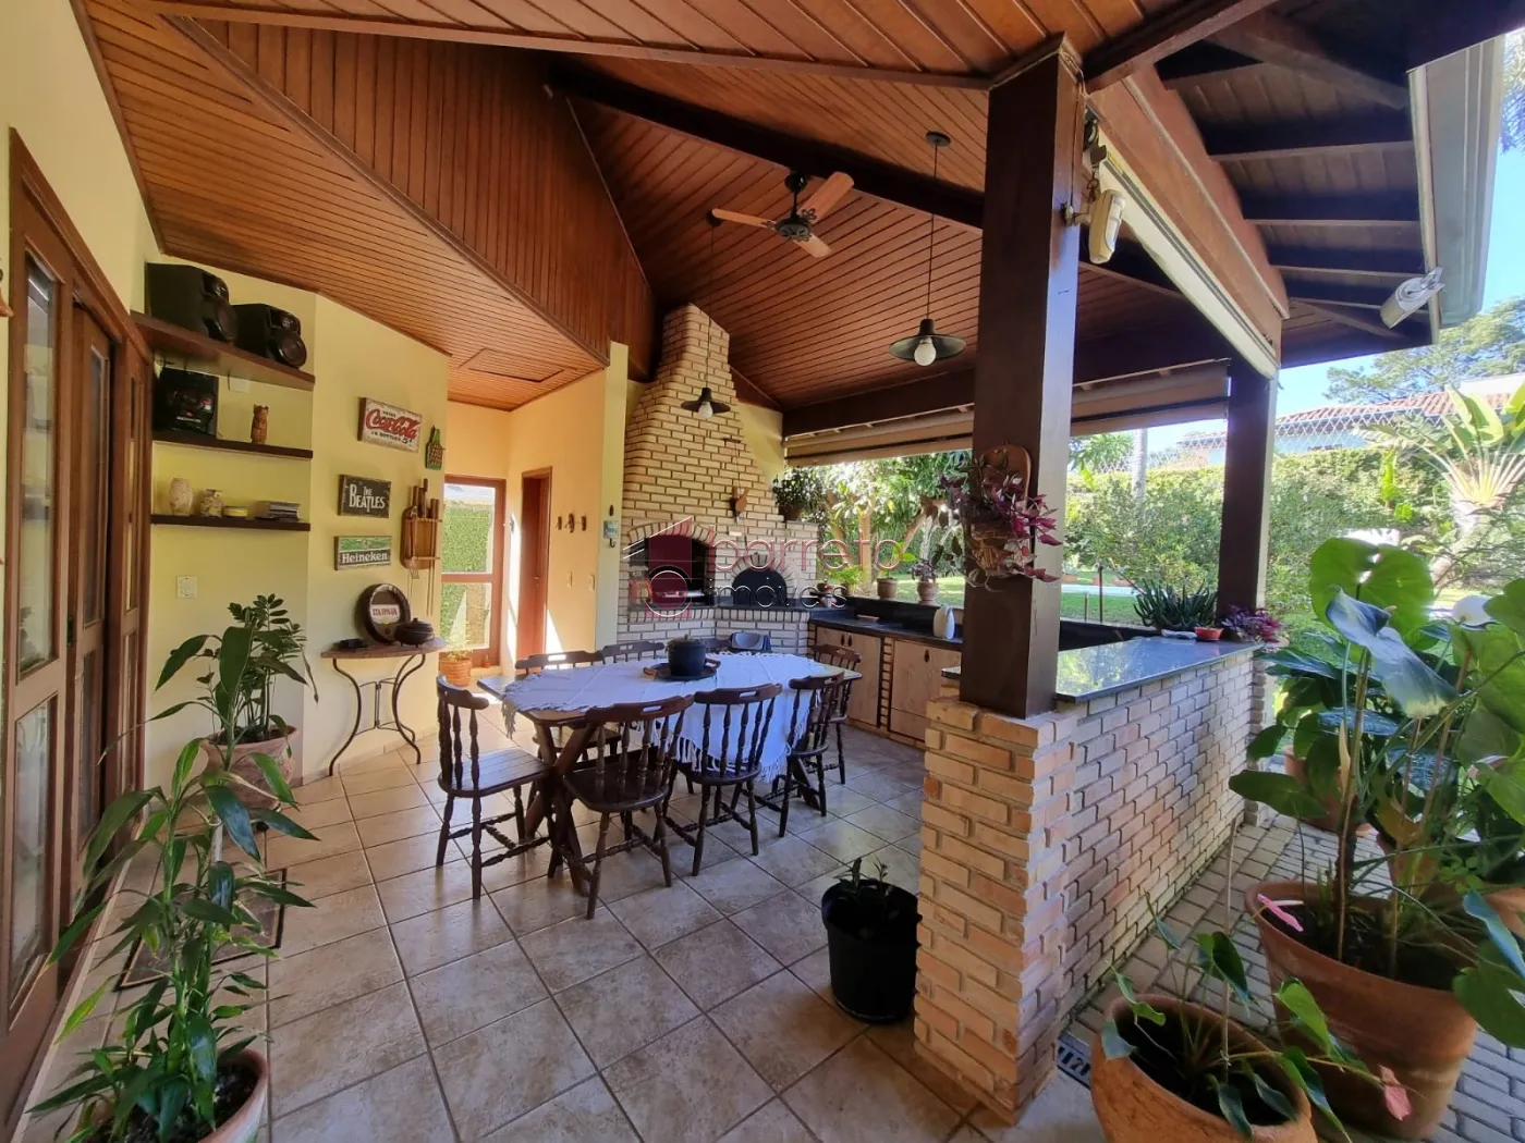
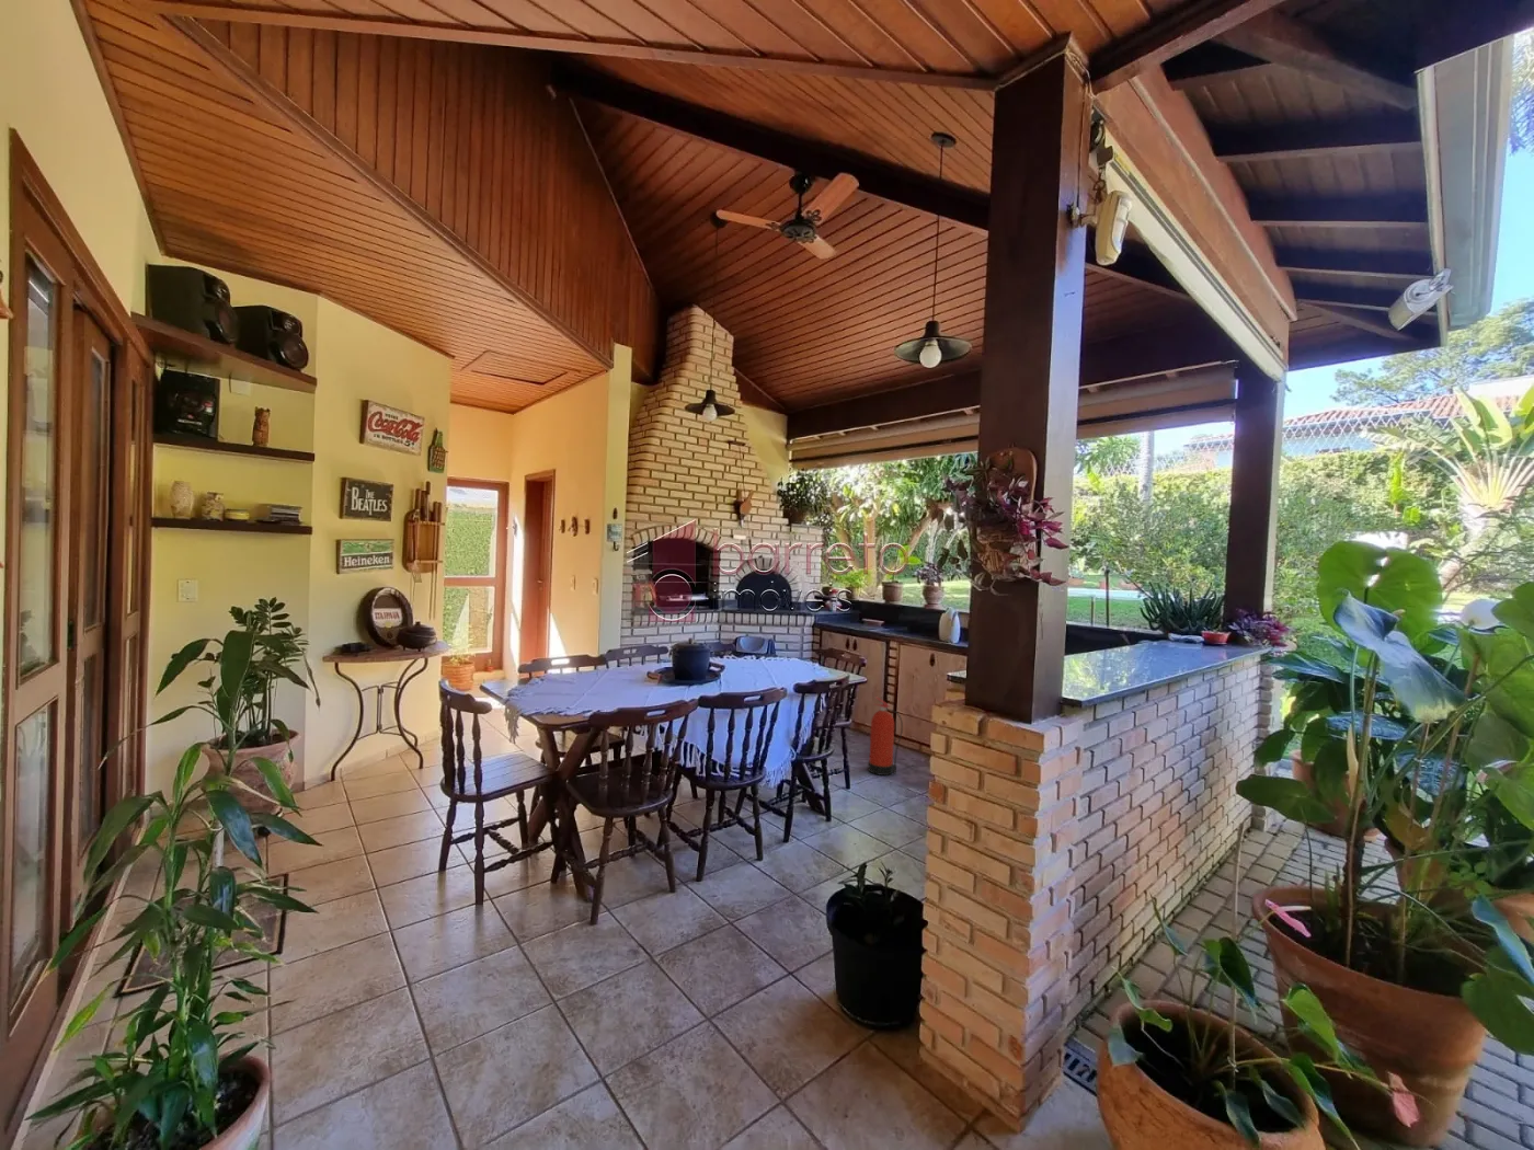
+ fire extinguisher [867,696,903,777]
